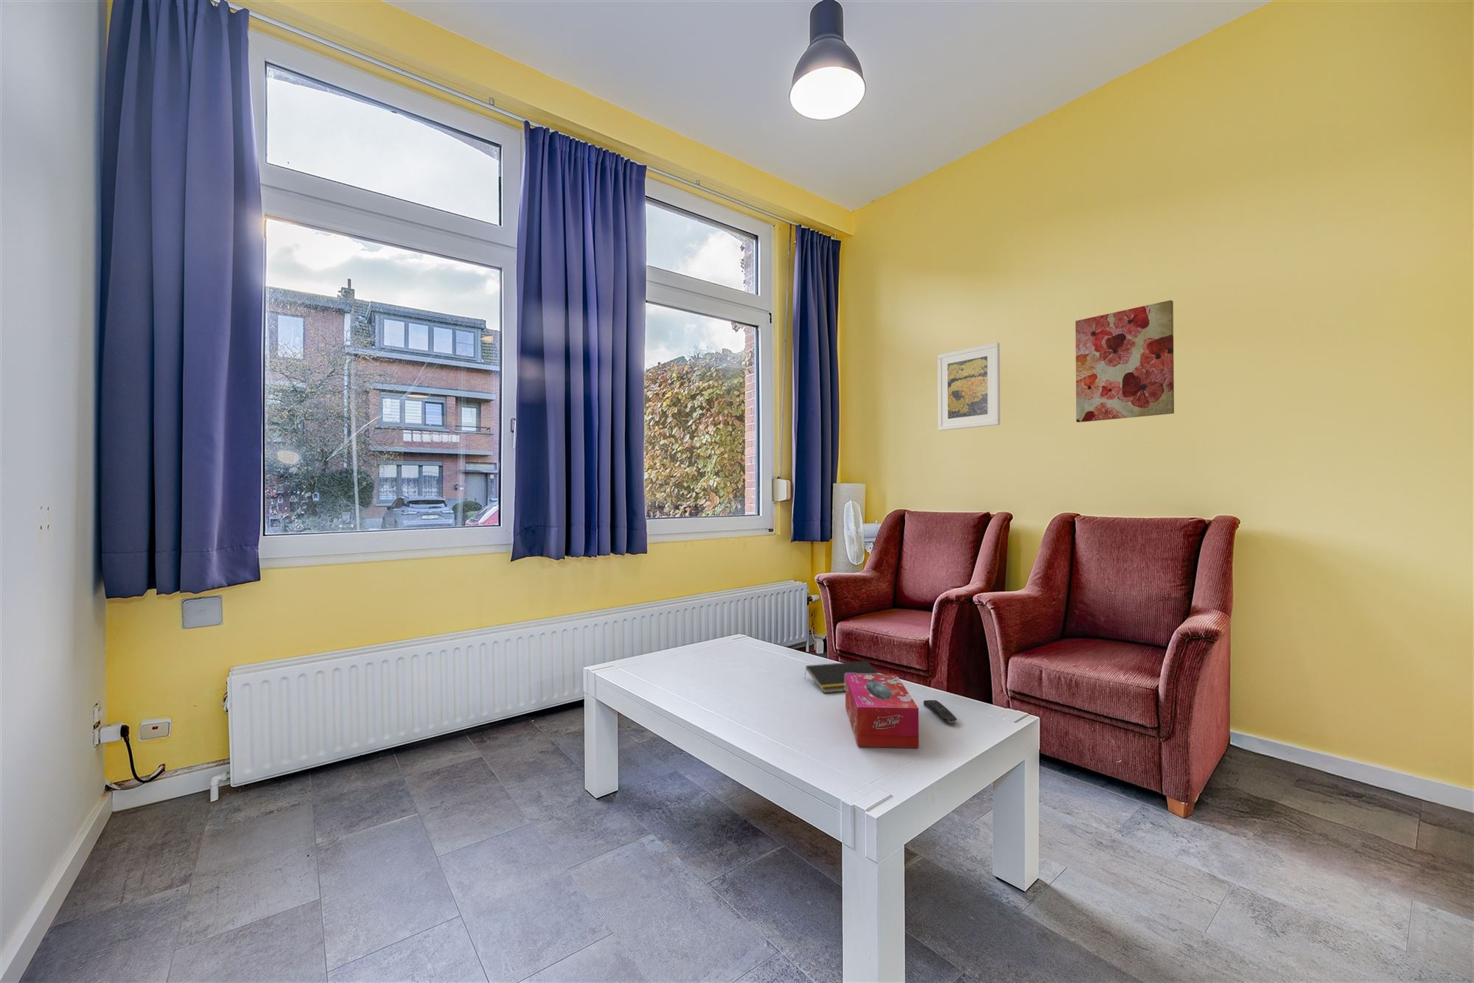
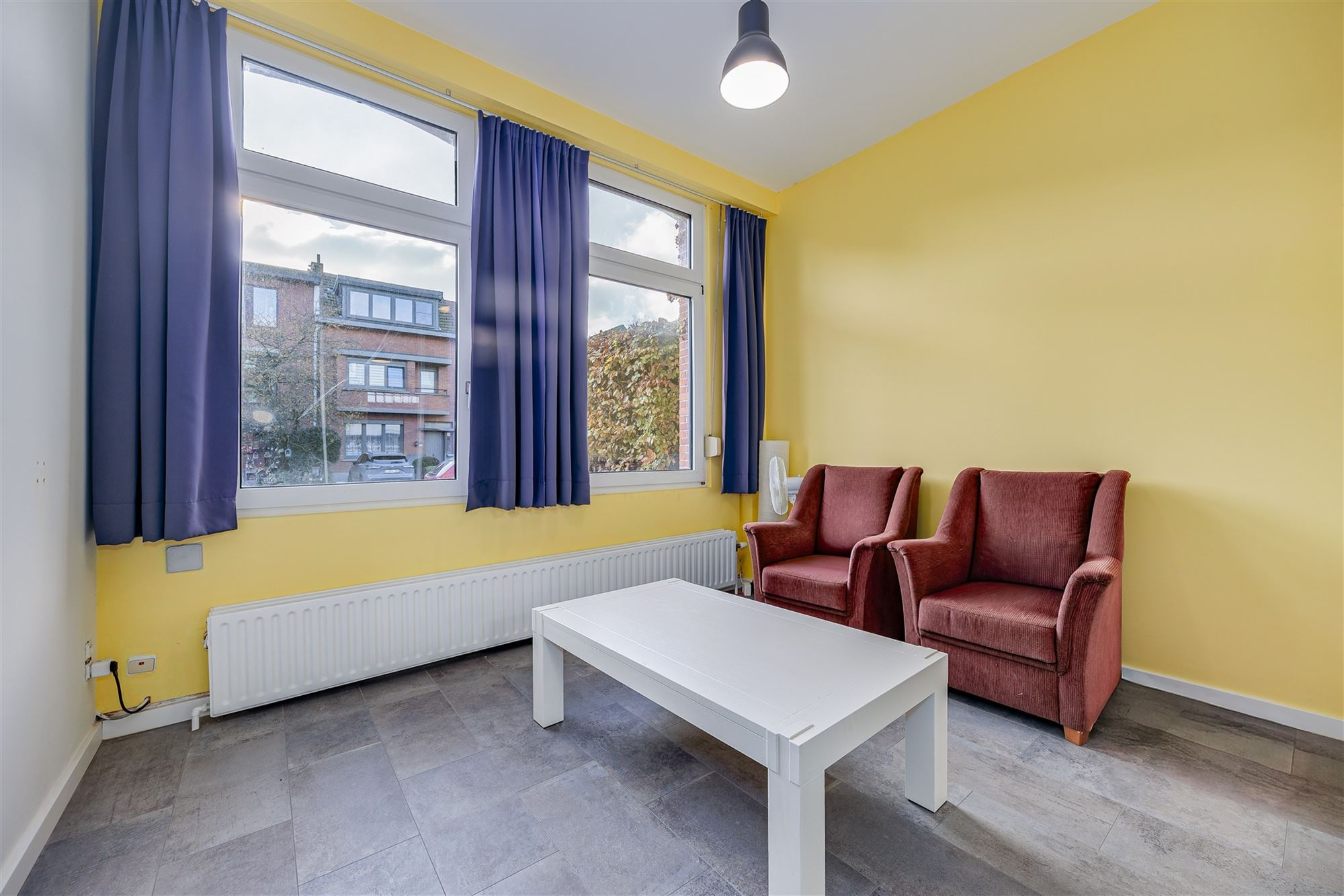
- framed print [937,342,1001,431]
- remote control [922,699,957,725]
- wall art [1075,300,1175,423]
- notepad [804,660,880,693]
- tissue box [844,674,920,748]
